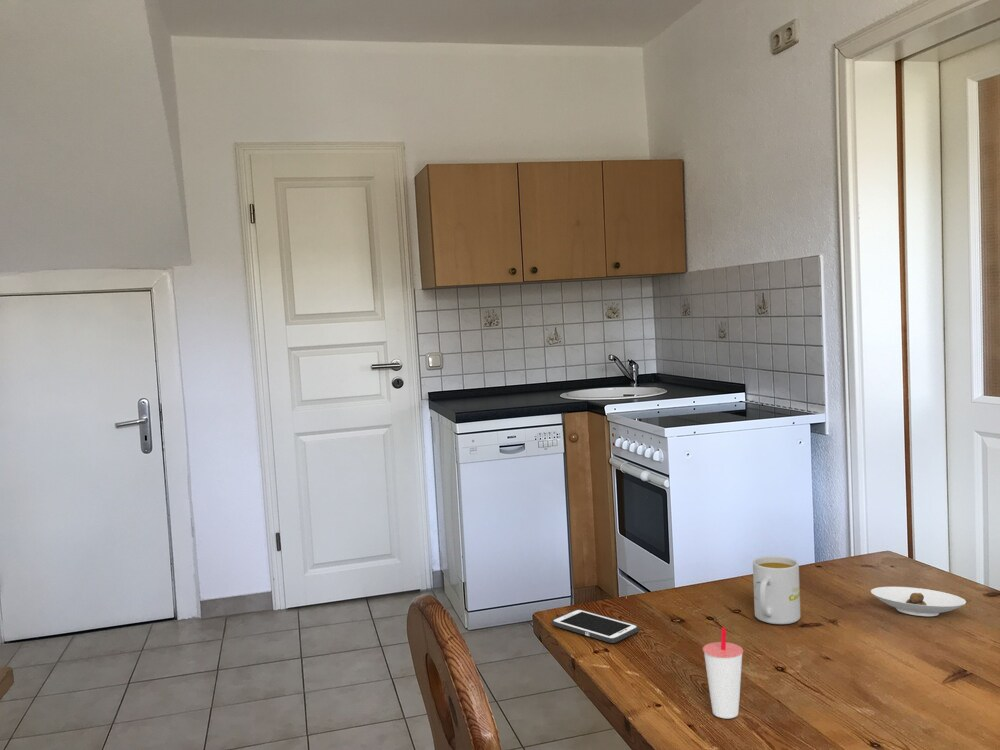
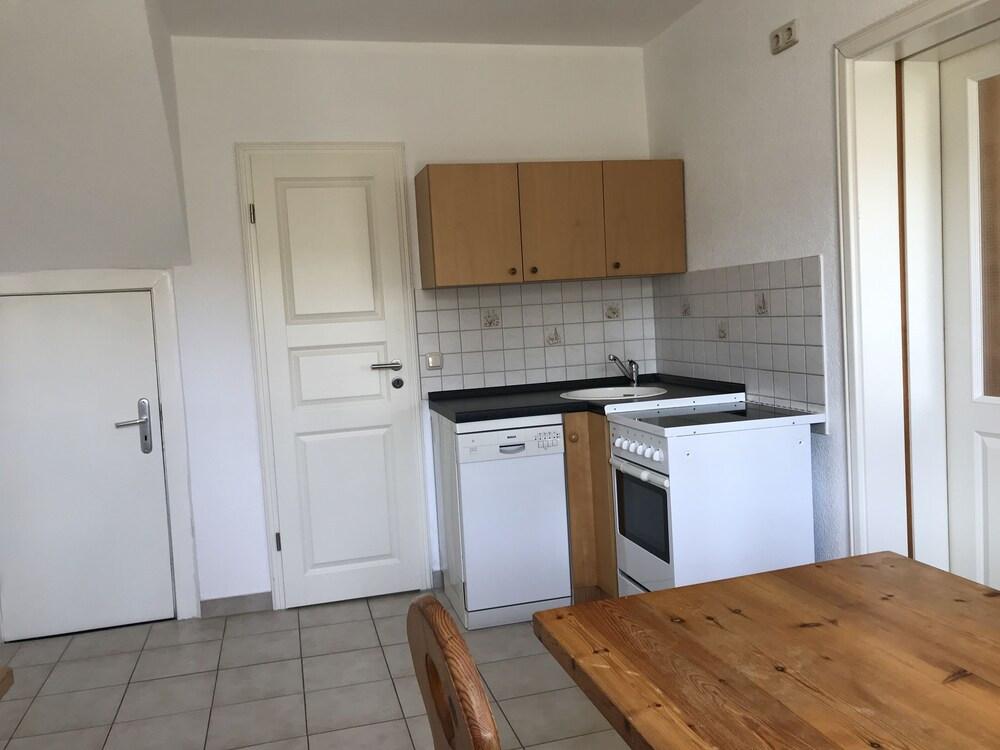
- cup [702,626,744,719]
- saucer [870,586,967,617]
- cell phone [551,608,640,644]
- mug [752,555,801,625]
